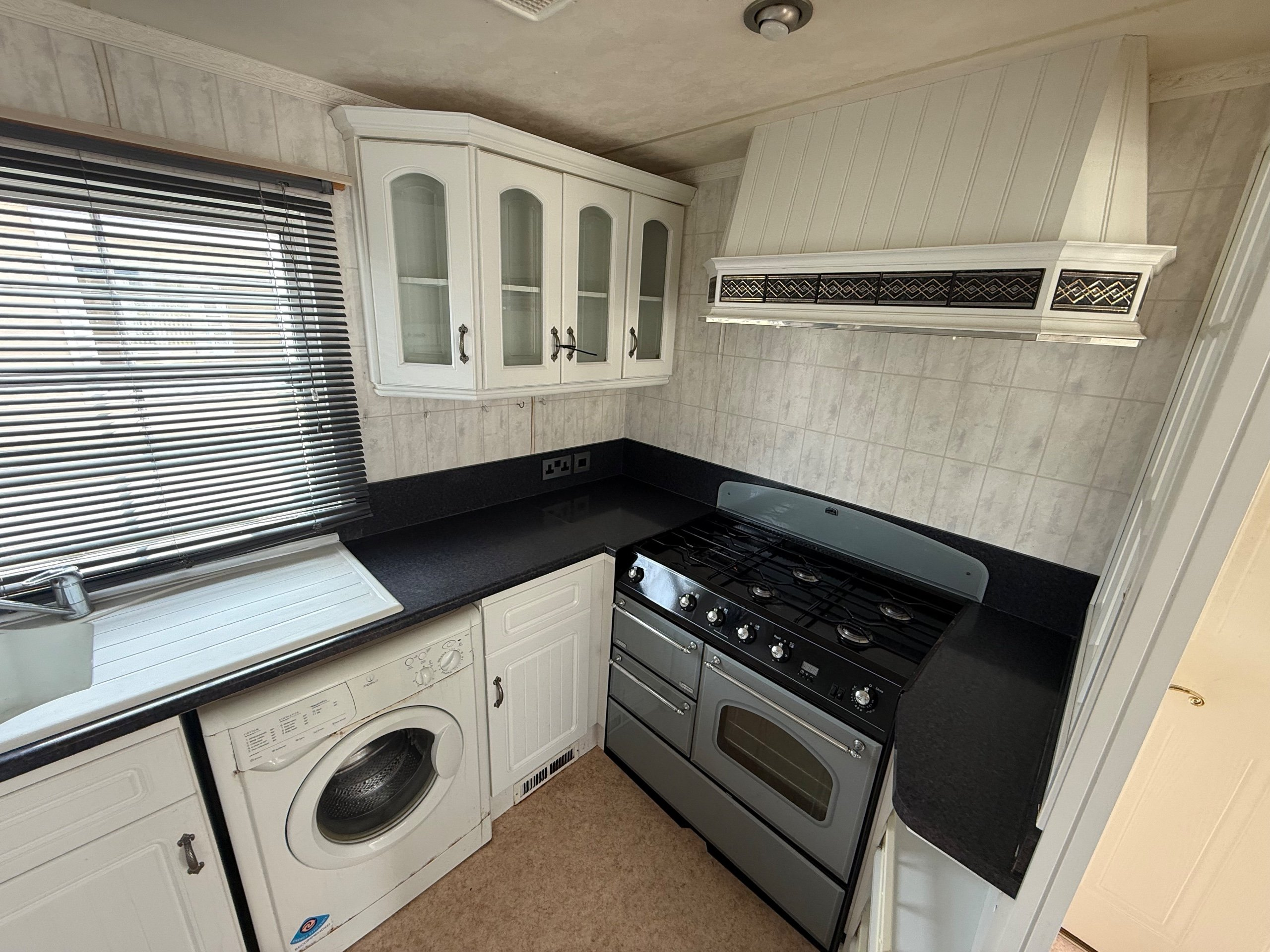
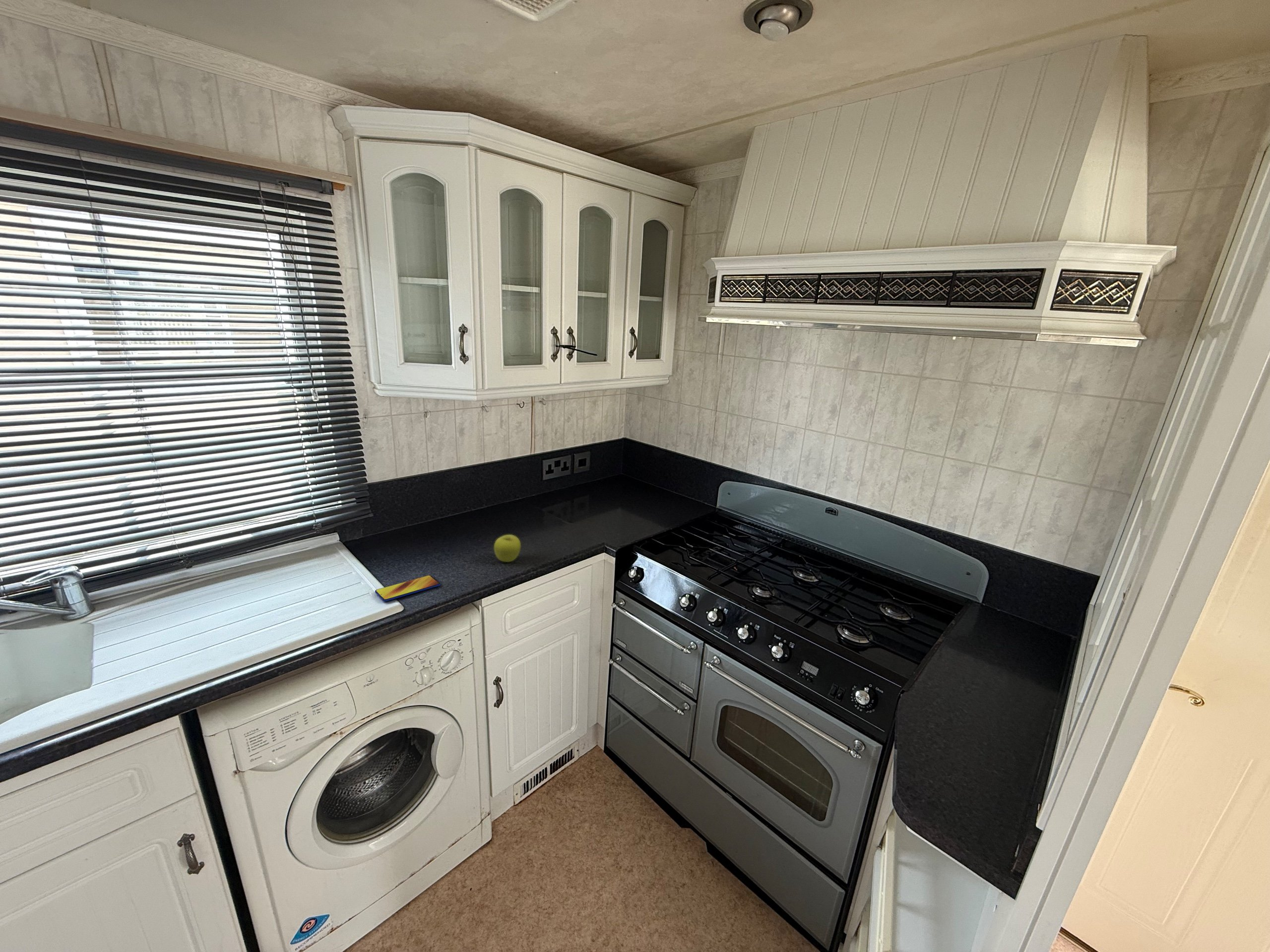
+ fruit [494,534,521,563]
+ smartphone [375,575,441,602]
